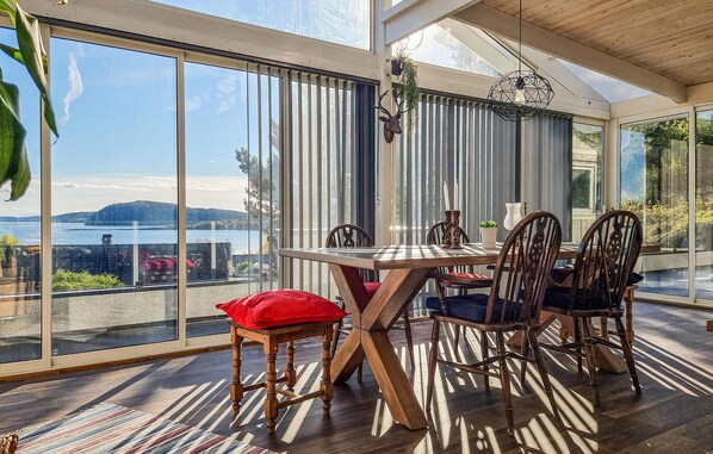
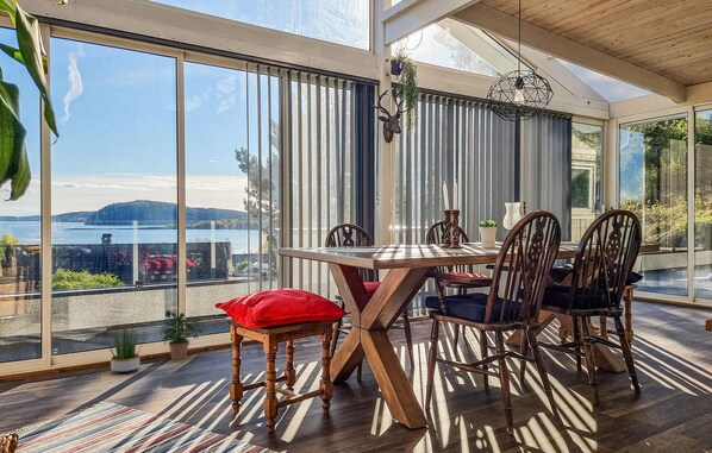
+ potted plant [158,309,205,360]
+ potted plant [99,323,151,375]
